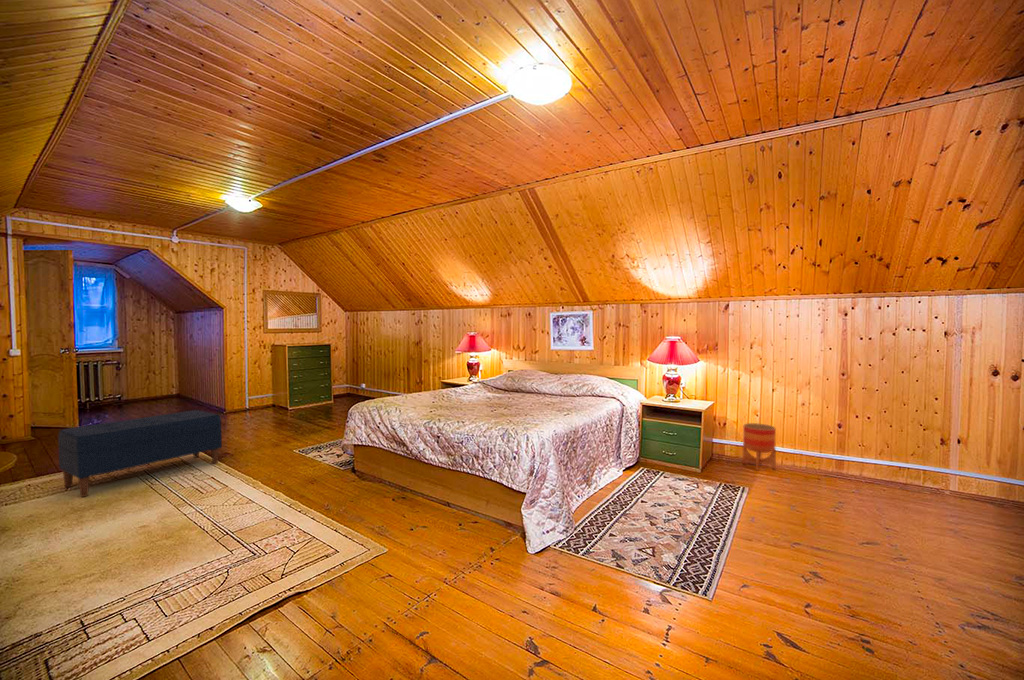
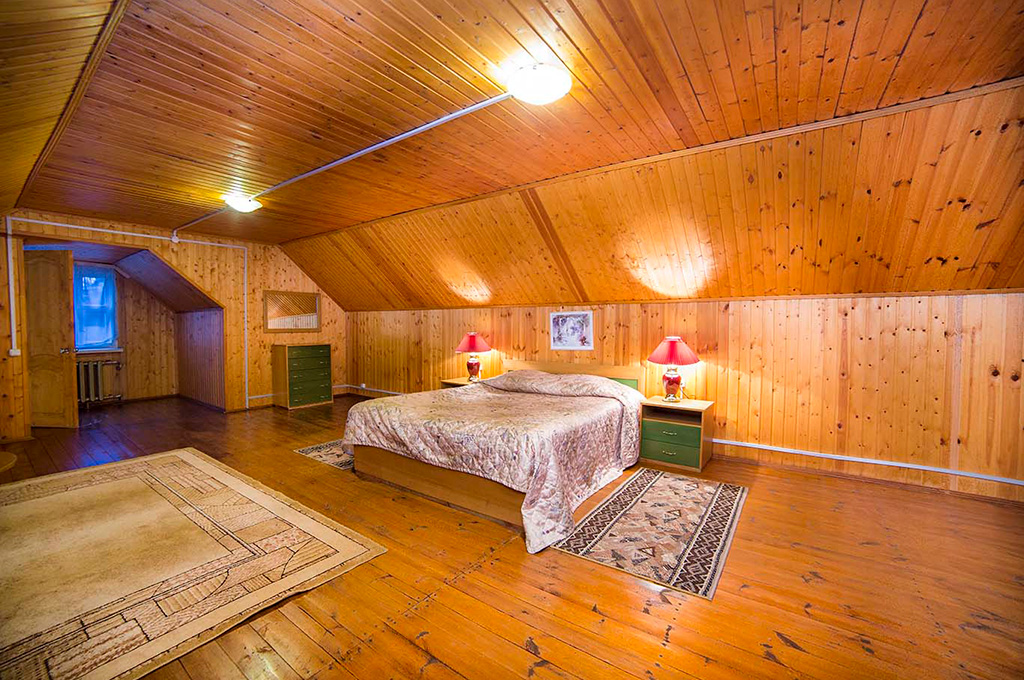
- planter [741,422,777,472]
- bench [57,409,223,498]
